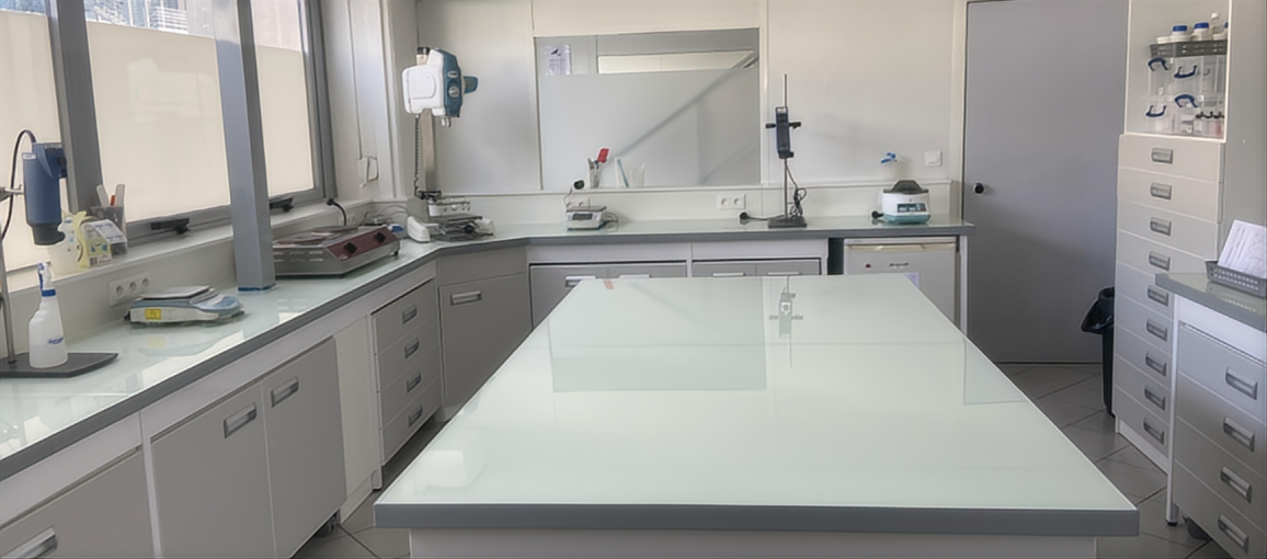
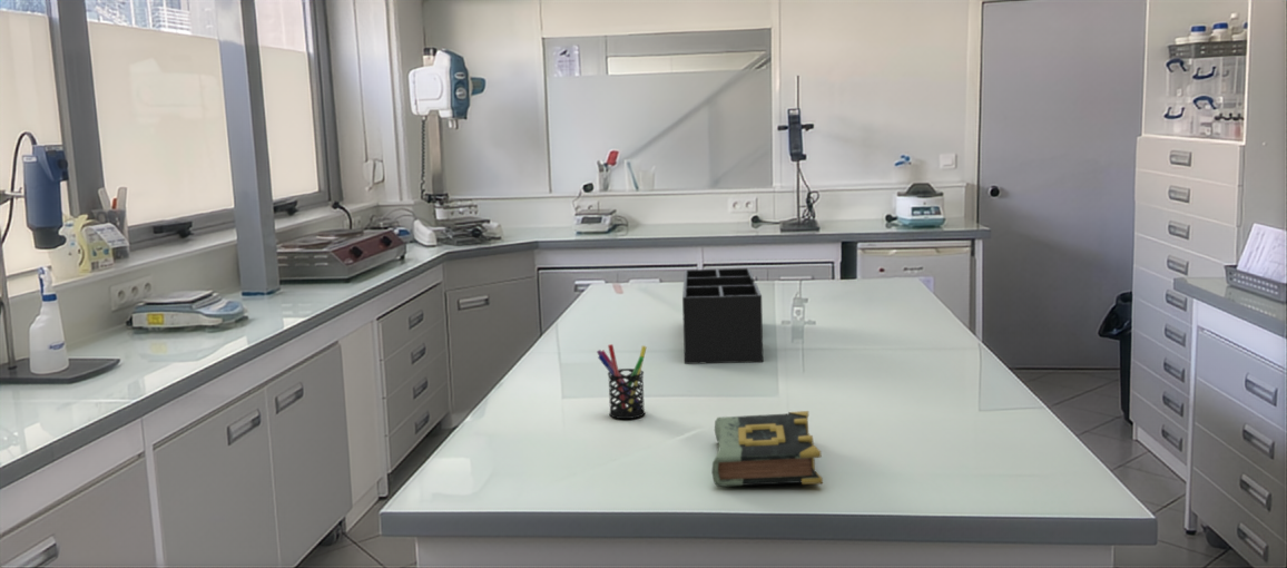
+ book [710,410,824,488]
+ desk organizer [681,267,764,365]
+ pen holder [596,343,647,420]
